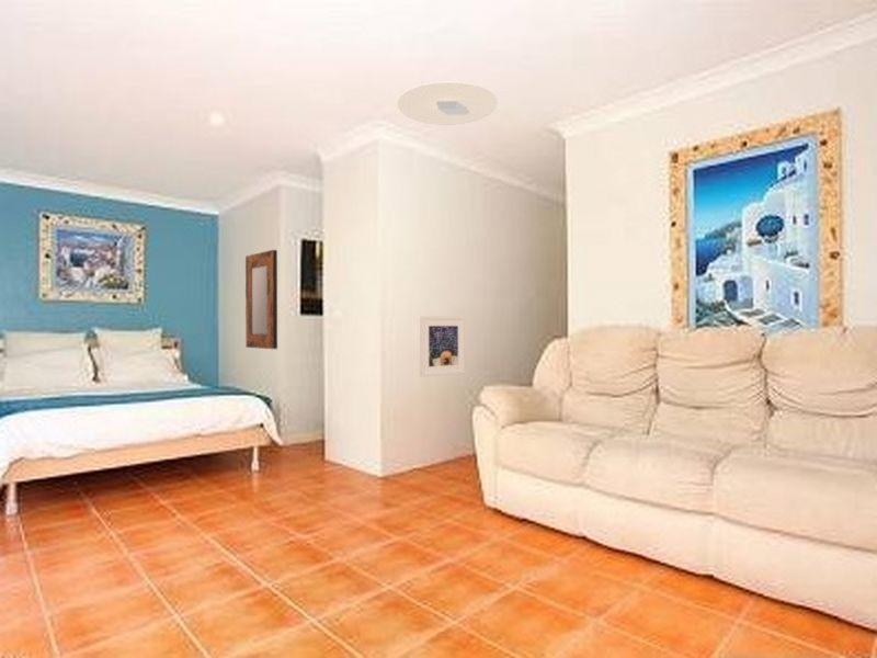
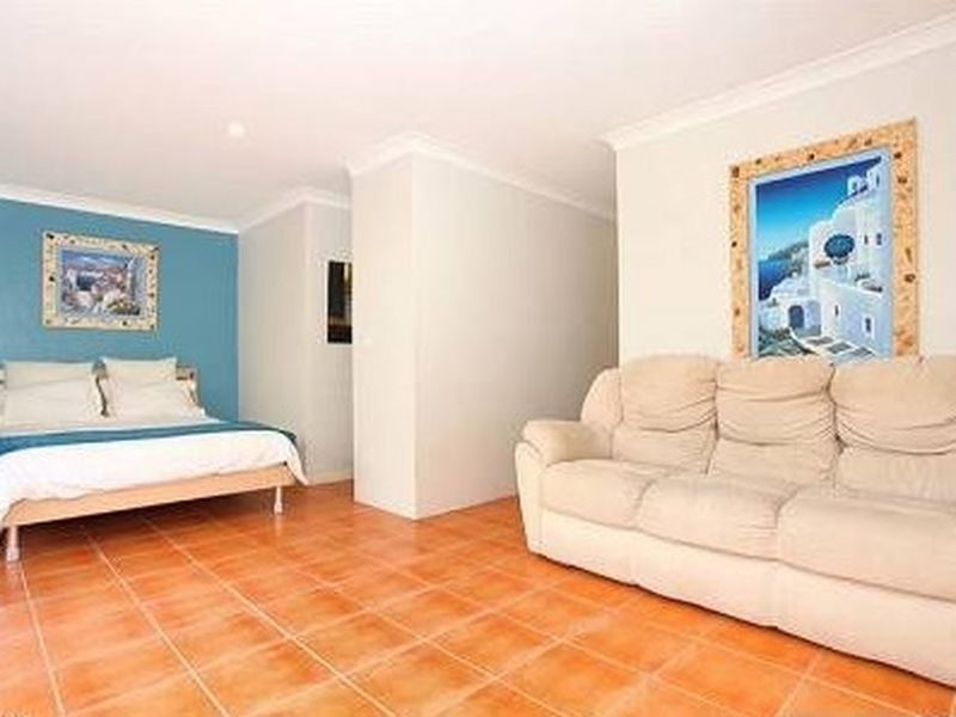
- home mirror [244,249,278,350]
- ceiling light [396,81,499,126]
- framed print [419,315,466,378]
